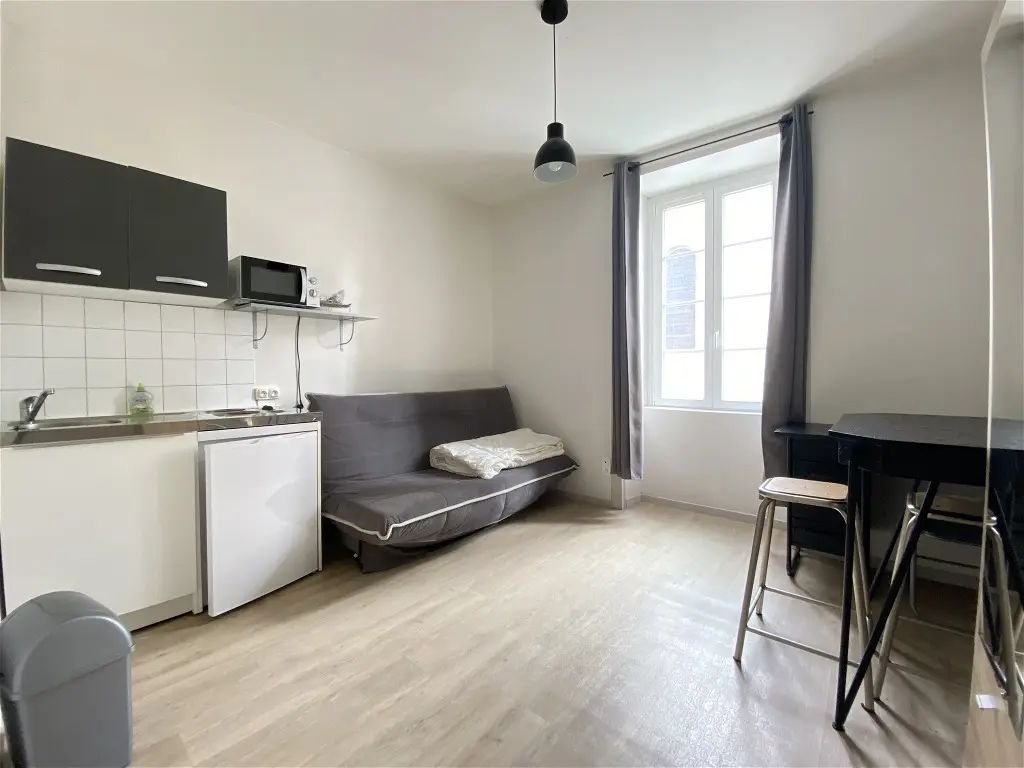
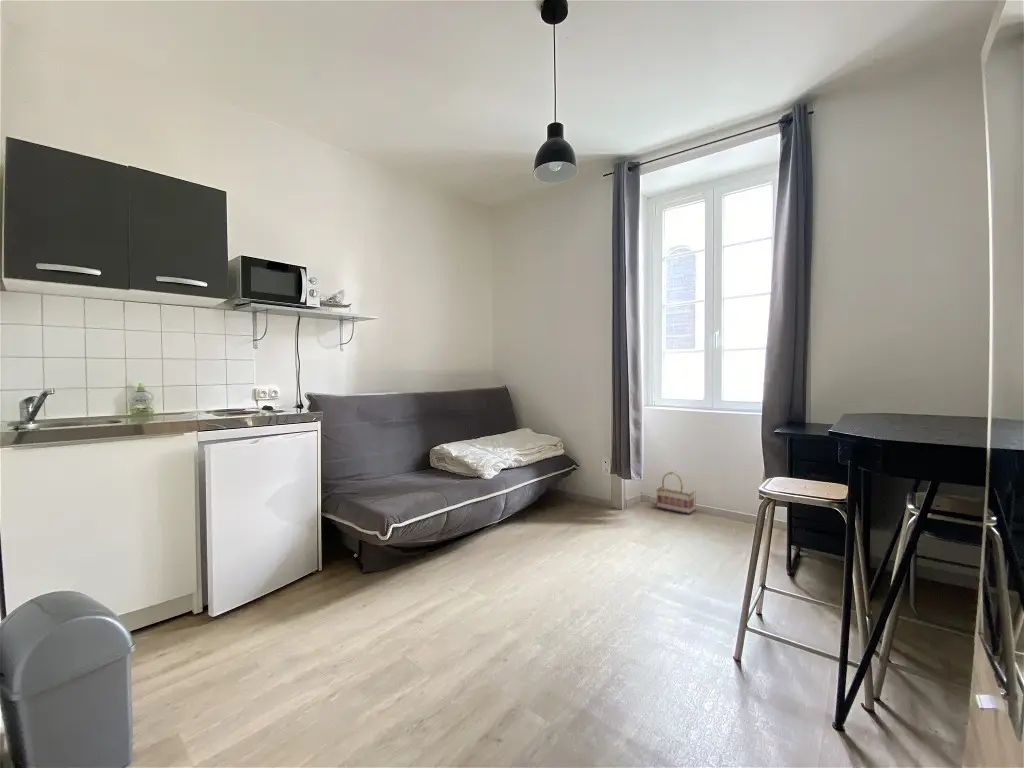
+ basket [655,471,696,515]
